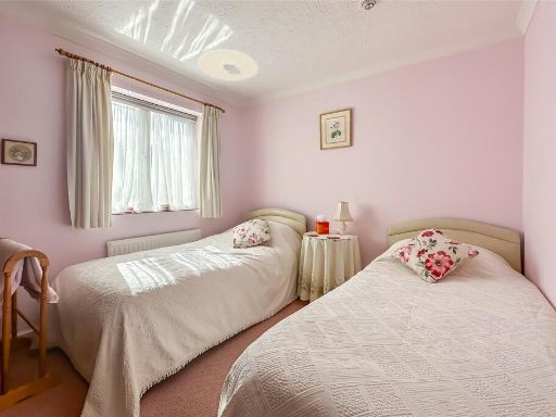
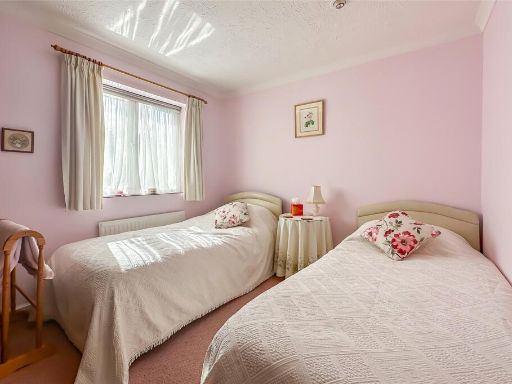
- ceiling light [197,49,260,81]
